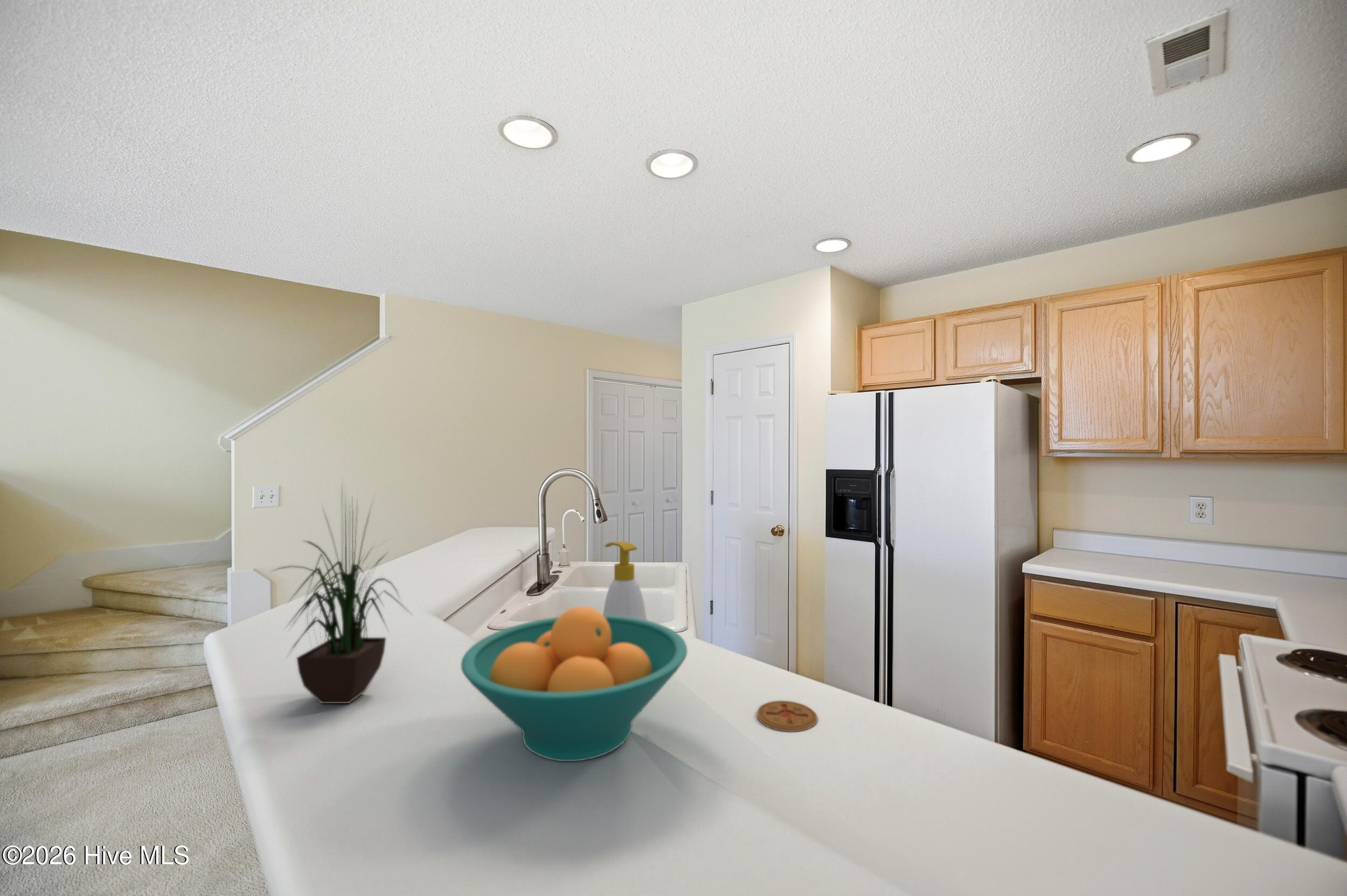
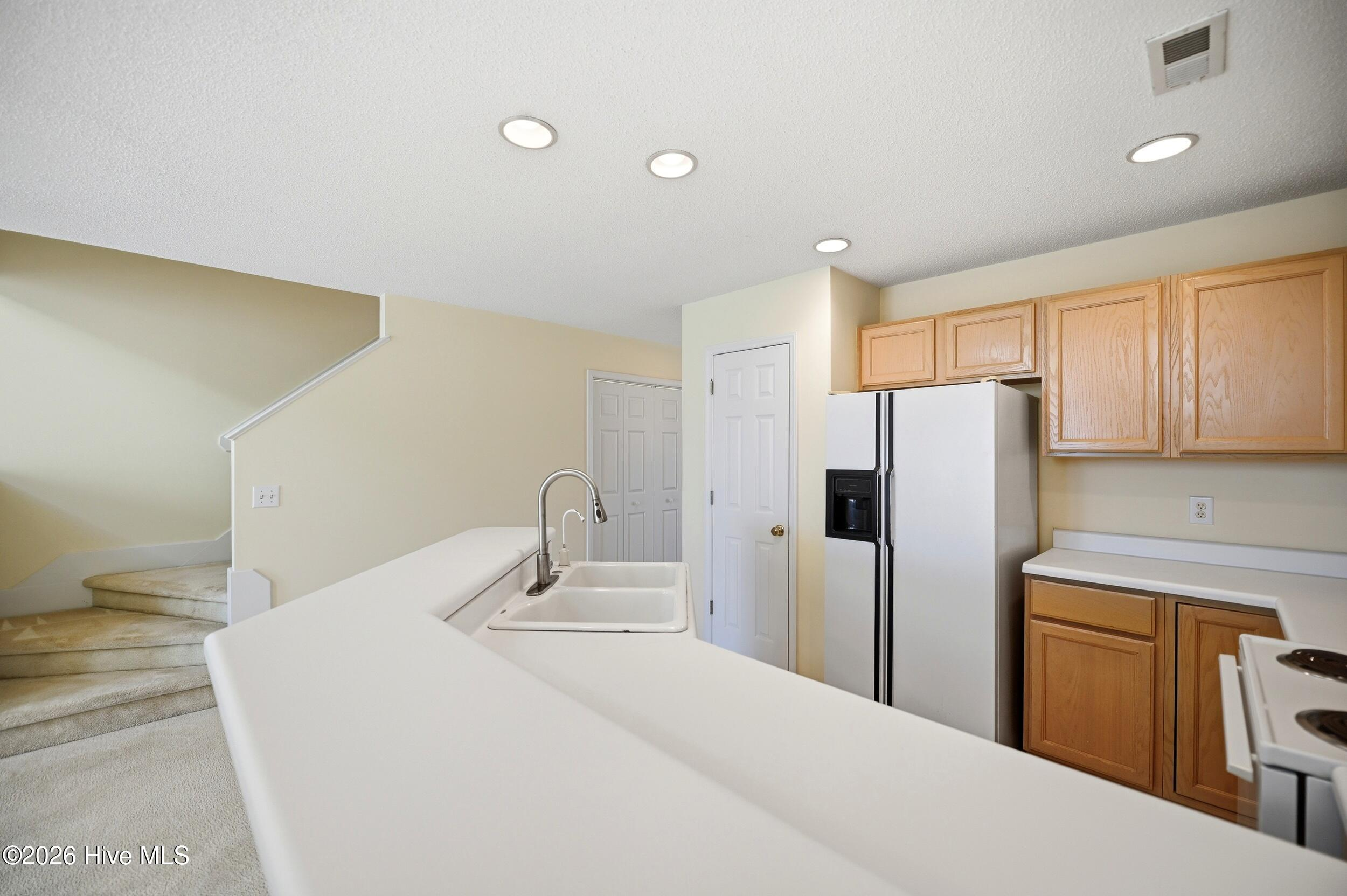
- soap bottle [602,541,647,620]
- potted plant [261,477,414,704]
- coaster [756,700,818,732]
- fruit bowl [461,606,688,762]
